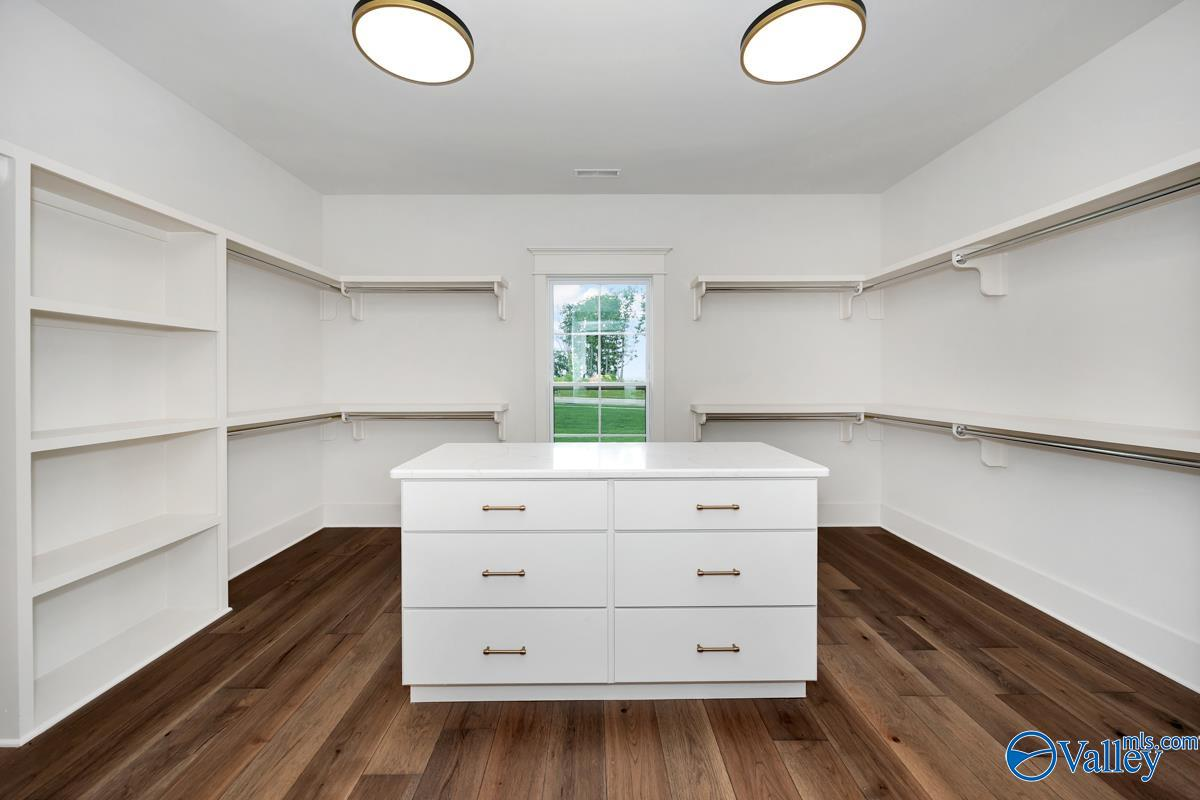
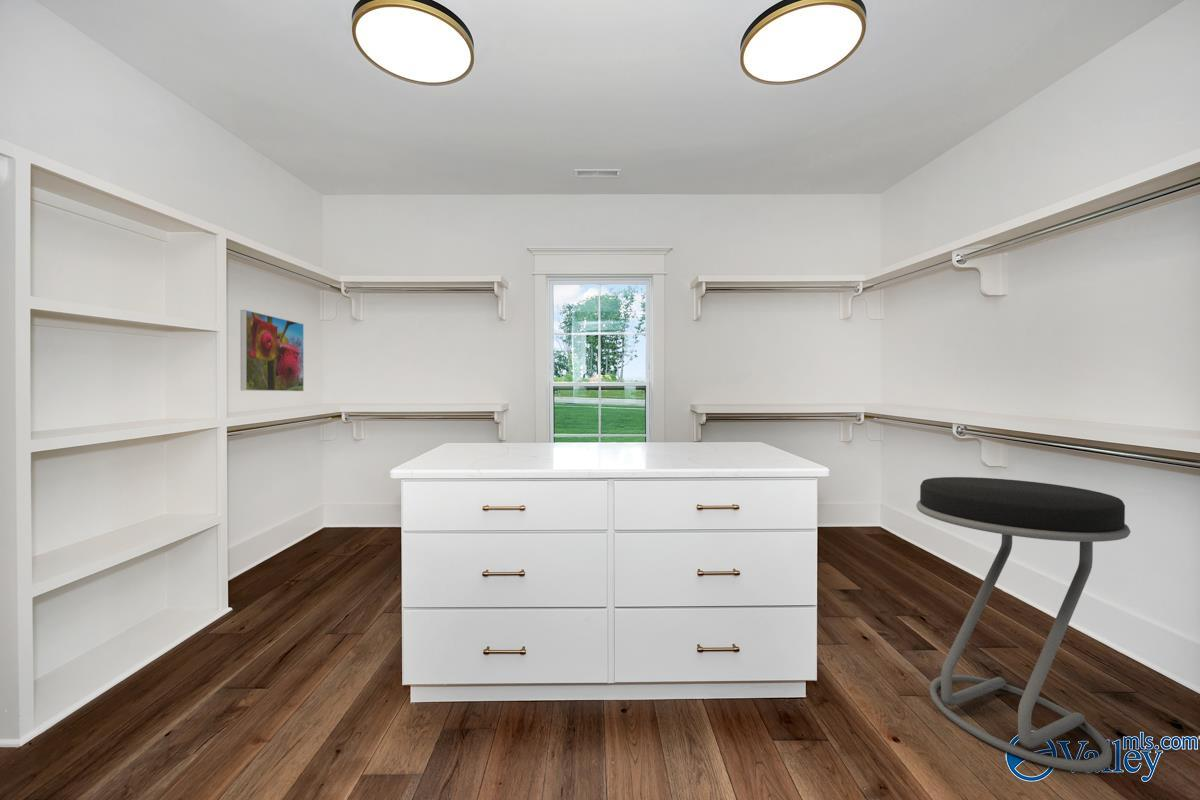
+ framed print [240,309,305,392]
+ stool [915,476,1131,773]
